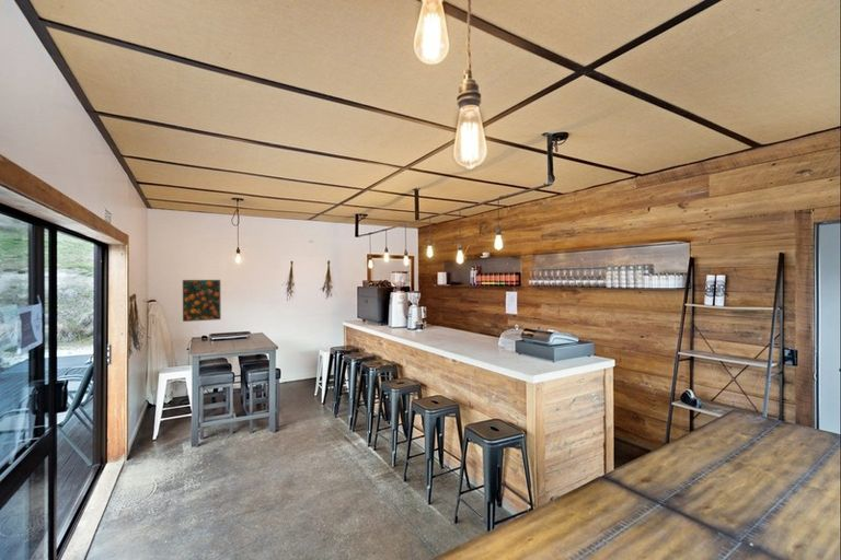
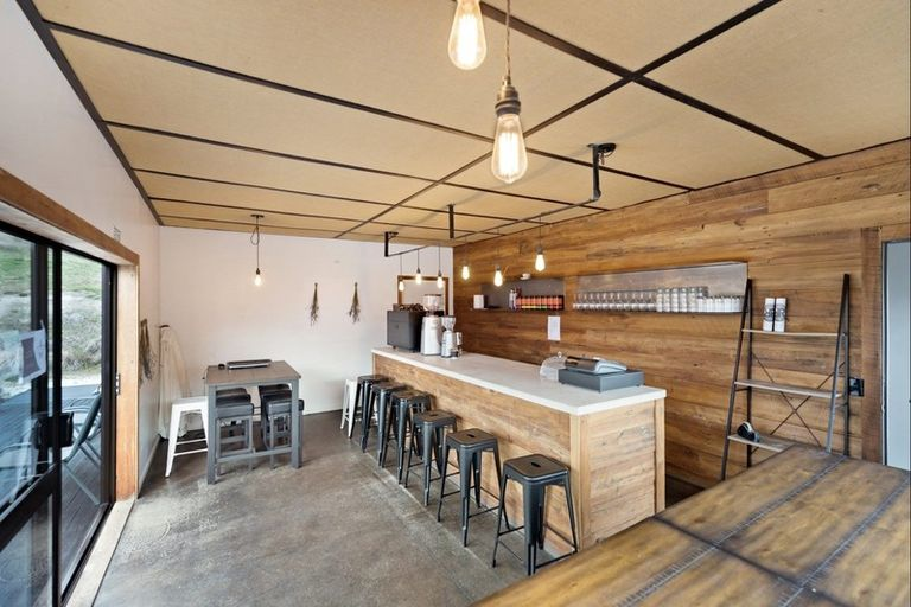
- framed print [182,279,222,323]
